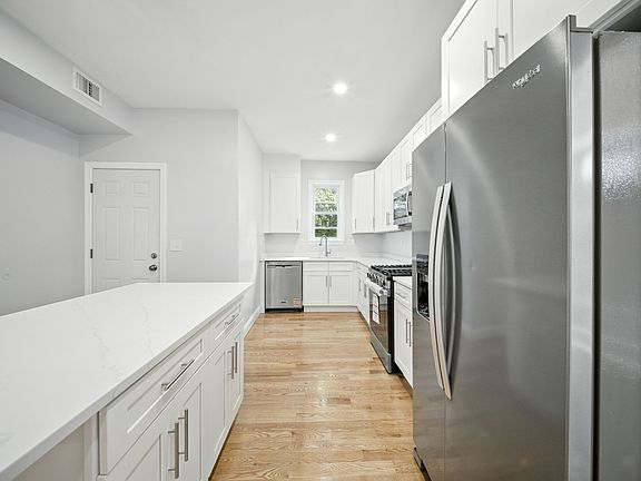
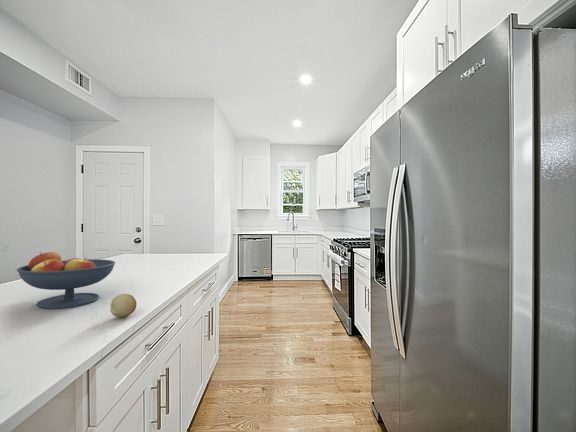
+ fruit bowl [16,251,116,309]
+ fruit [109,293,137,318]
